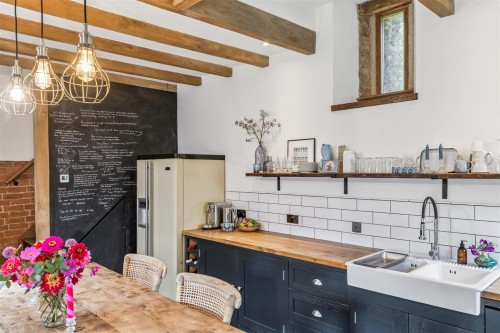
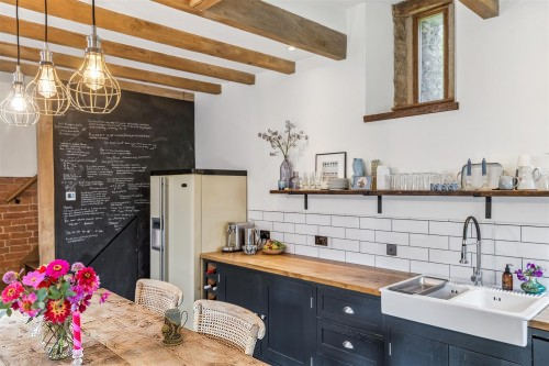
+ mug [160,308,189,346]
